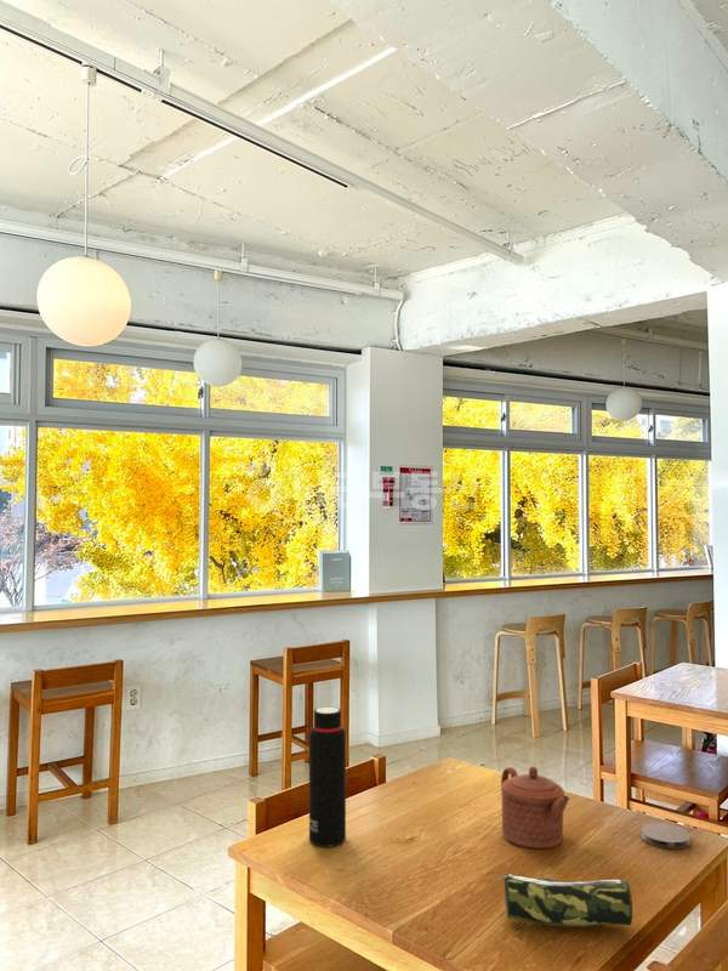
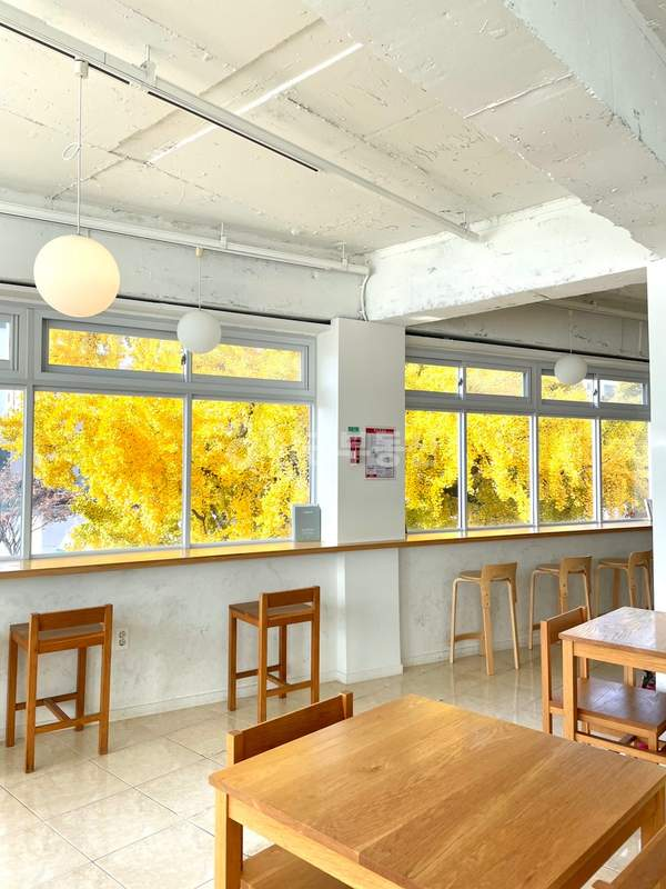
- coaster [641,822,692,850]
- pencil case [499,873,633,927]
- water bottle [308,705,347,848]
- teapot [500,765,570,850]
